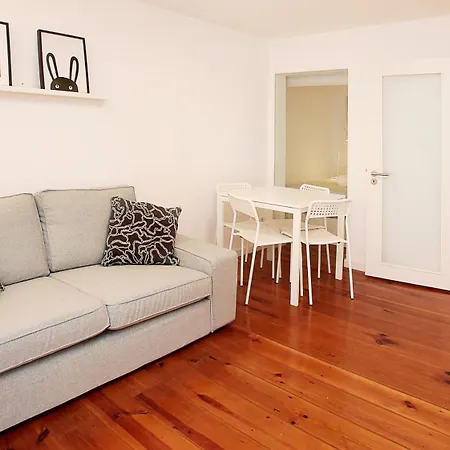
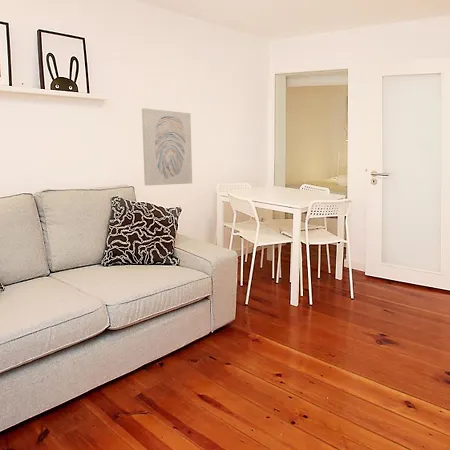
+ wall art [141,107,193,186]
